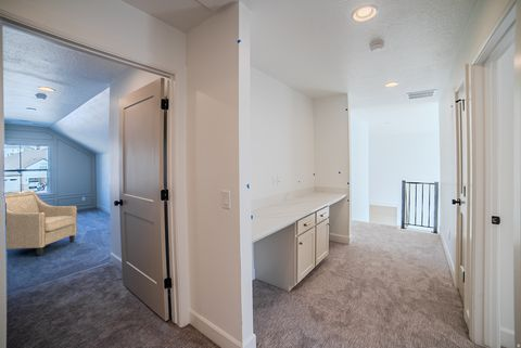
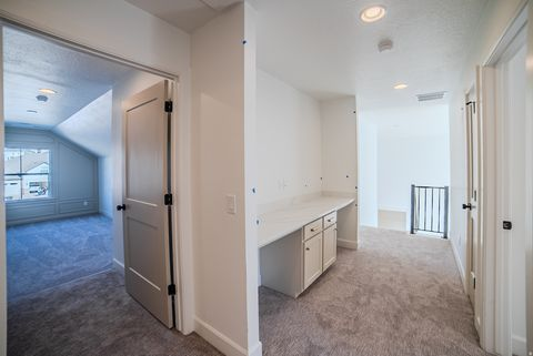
- chair [4,190,78,257]
